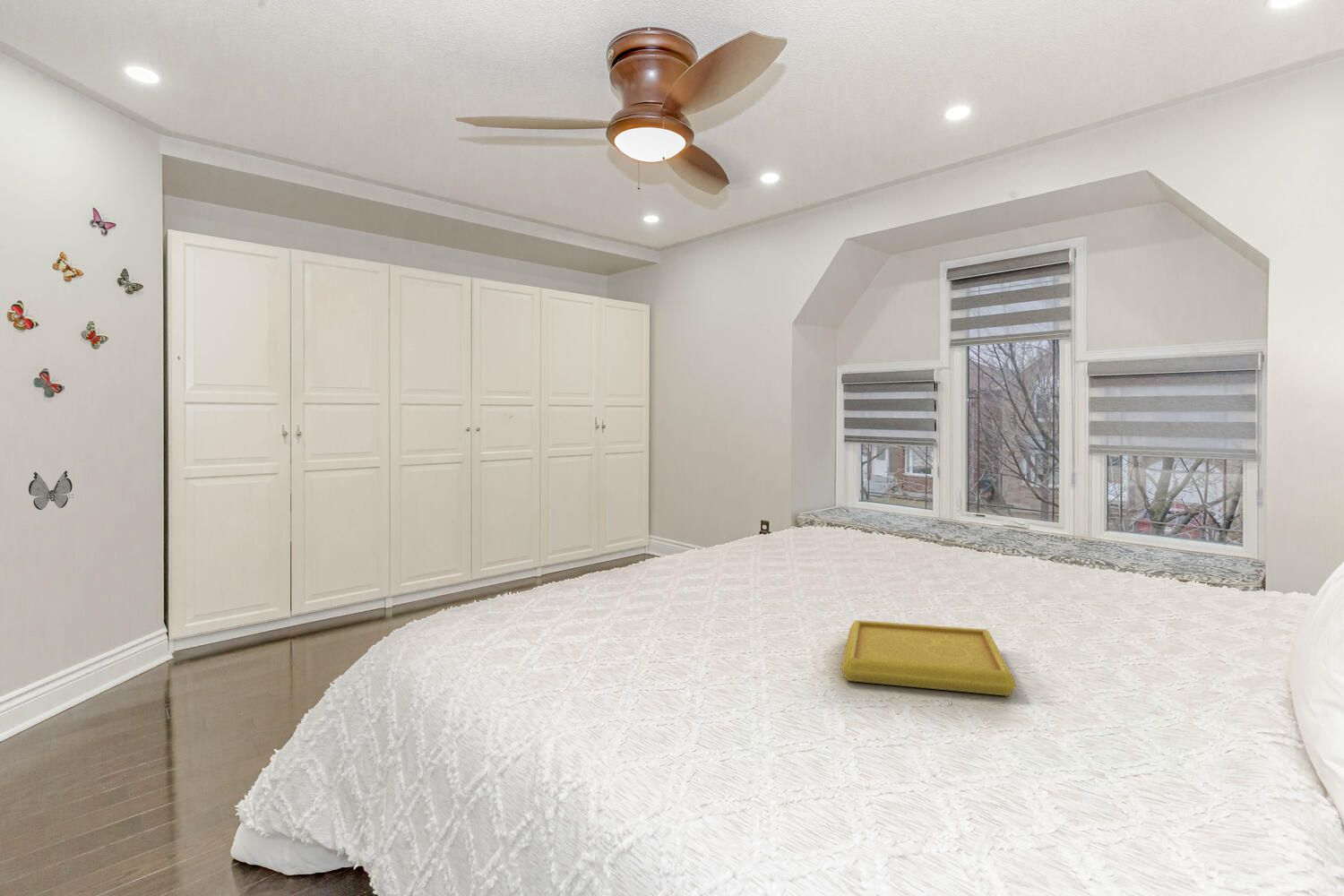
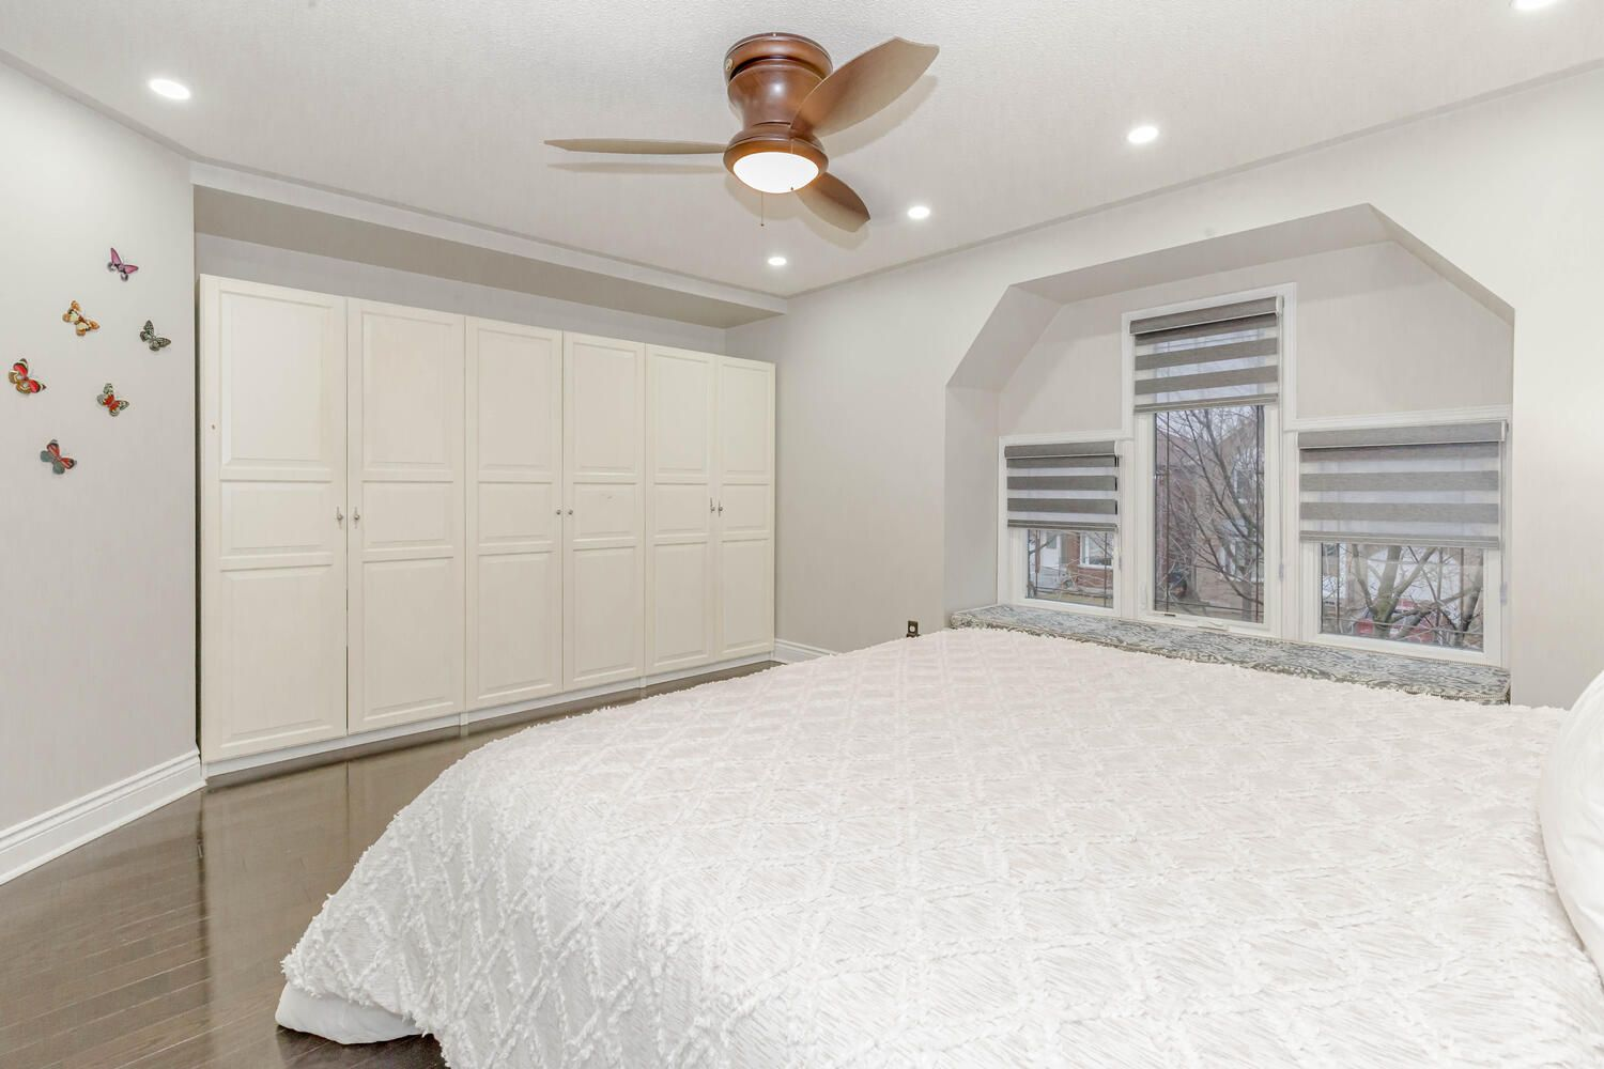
- decorative butterfly [28,470,74,511]
- serving tray [840,619,1018,697]
